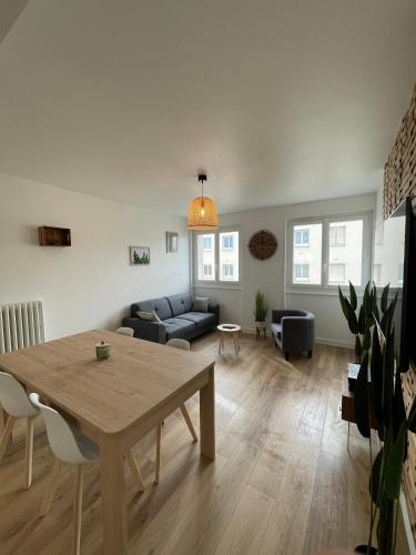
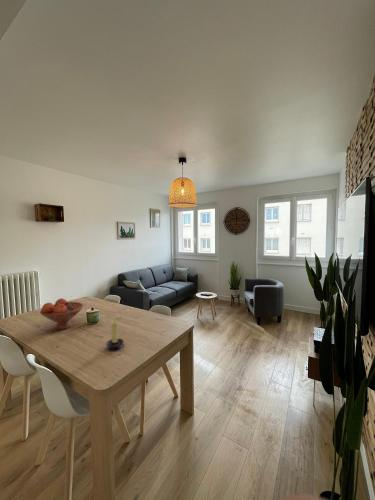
+ fruit bowl [39,297,84,331]
+ candle holder [105,320,125,352]
